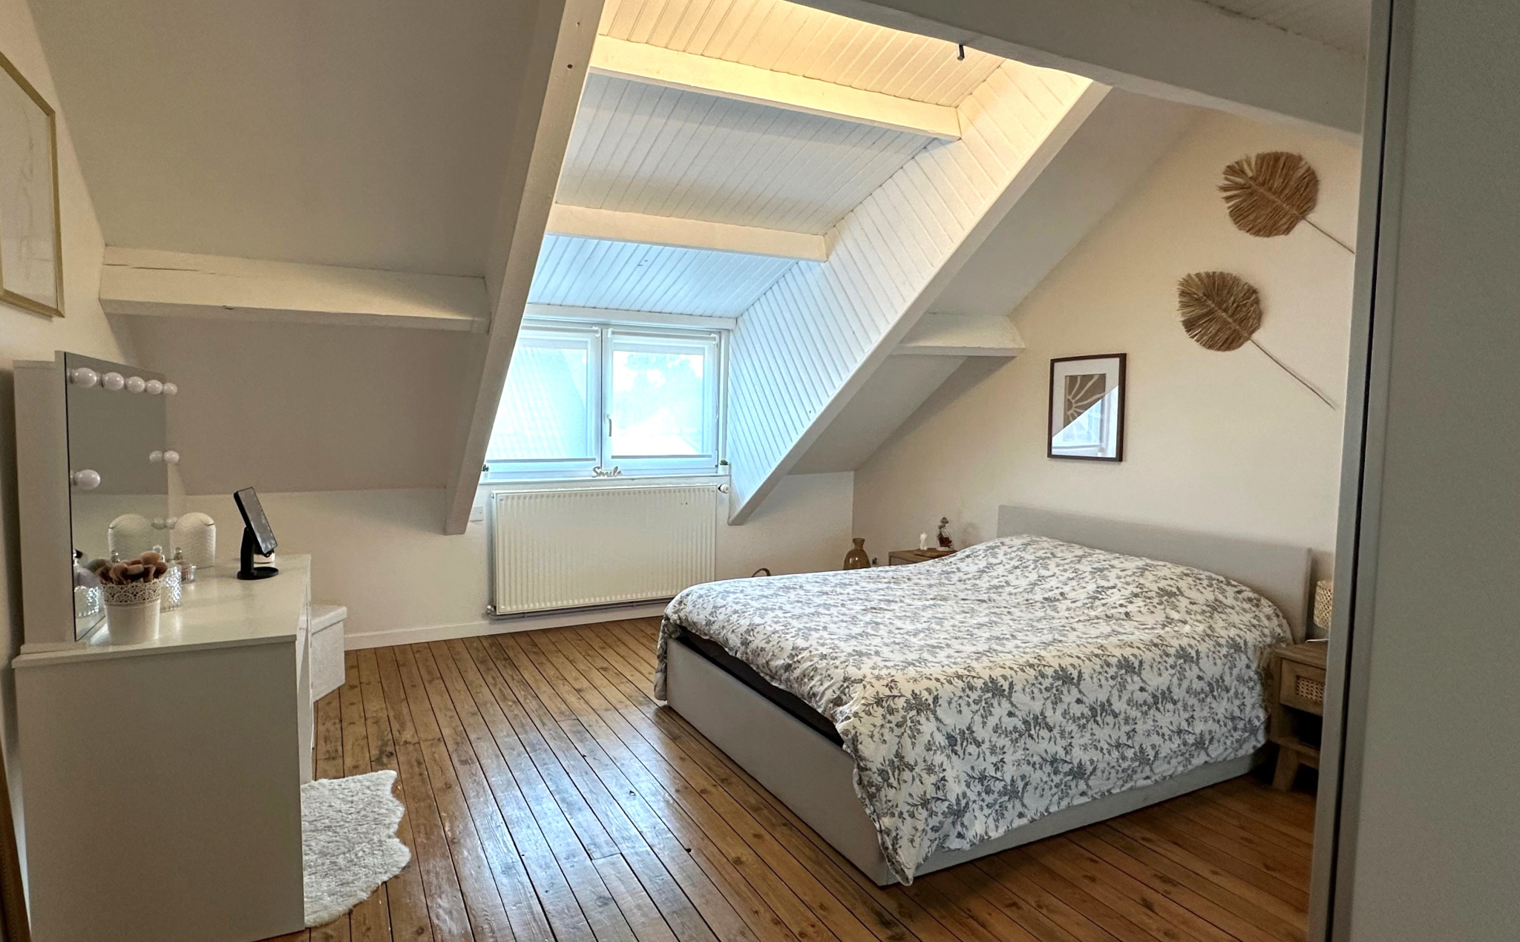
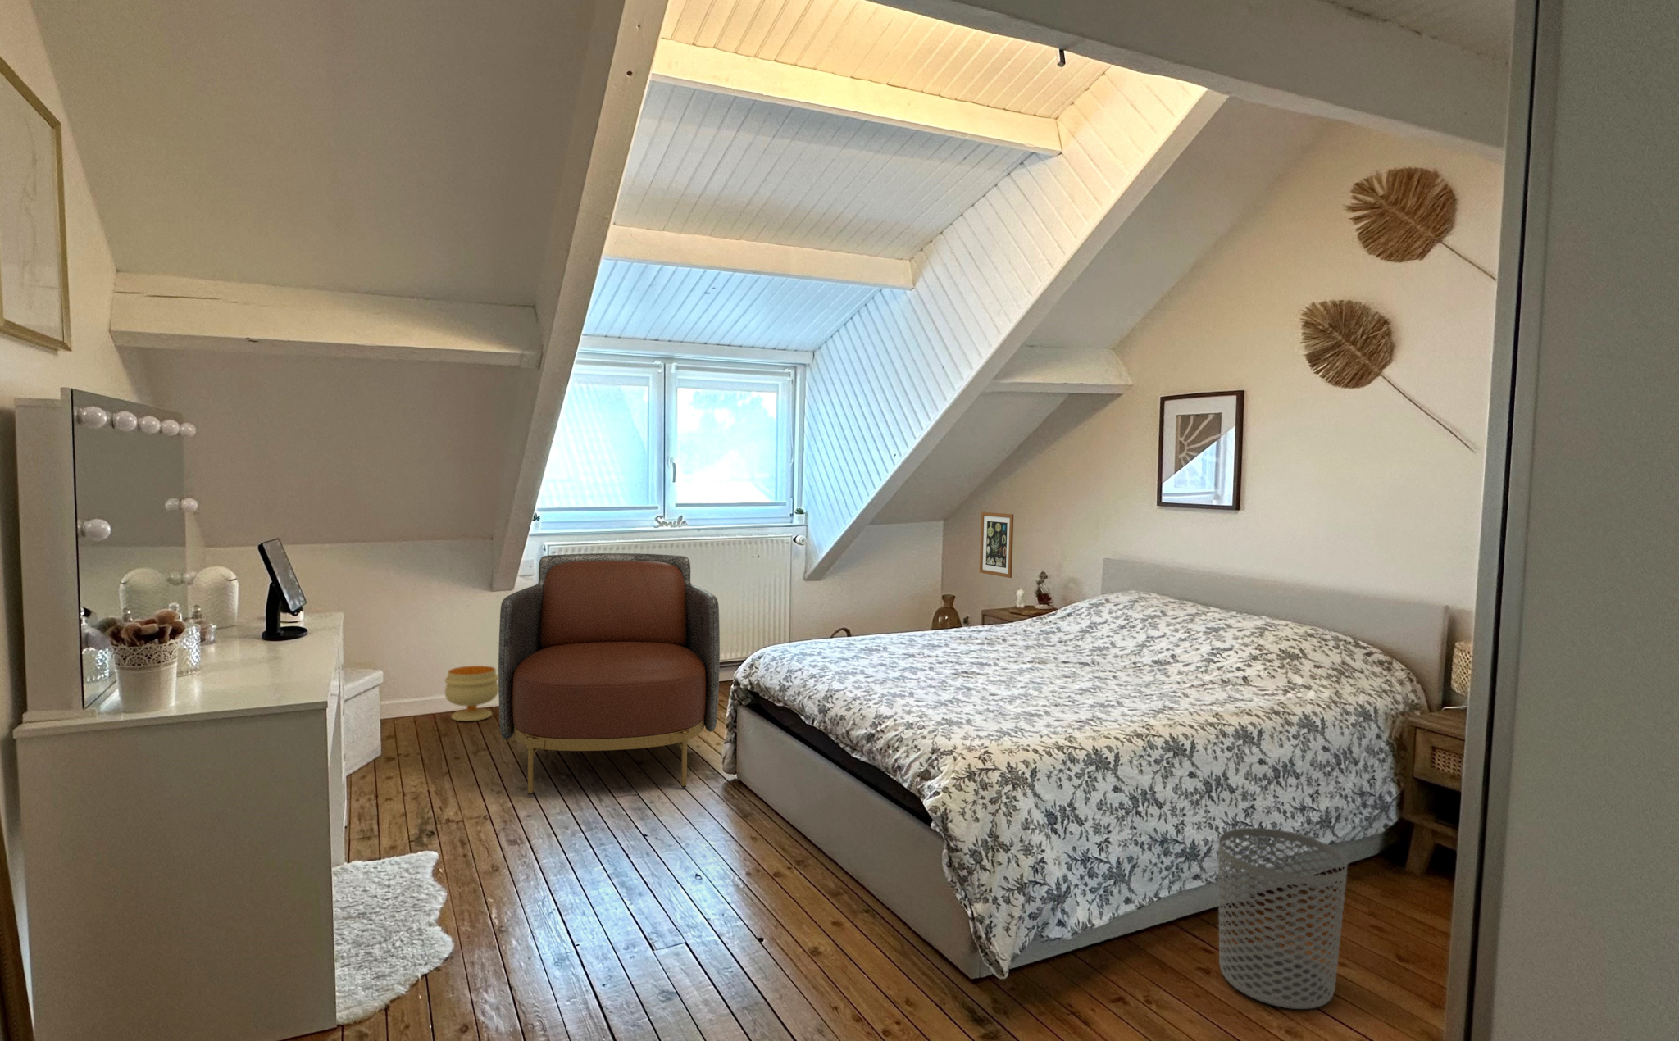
+ wall art [979,511,1015,579]
+ footed bowl [445,664,499,722]
+ waste bin [1217,828,1349,1010]
+ armchair [498,553,721,796]
